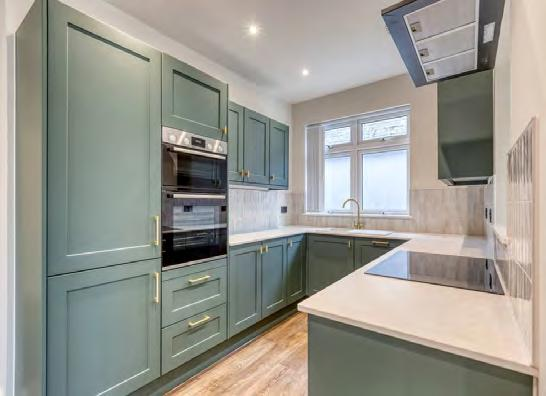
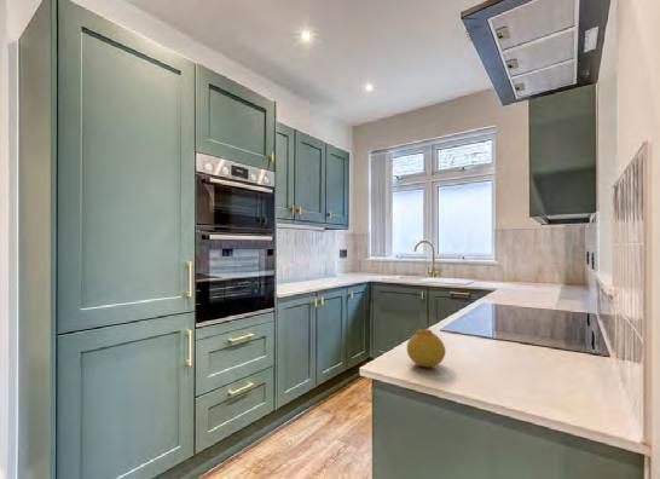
+ fruit [406,328,447,369]
